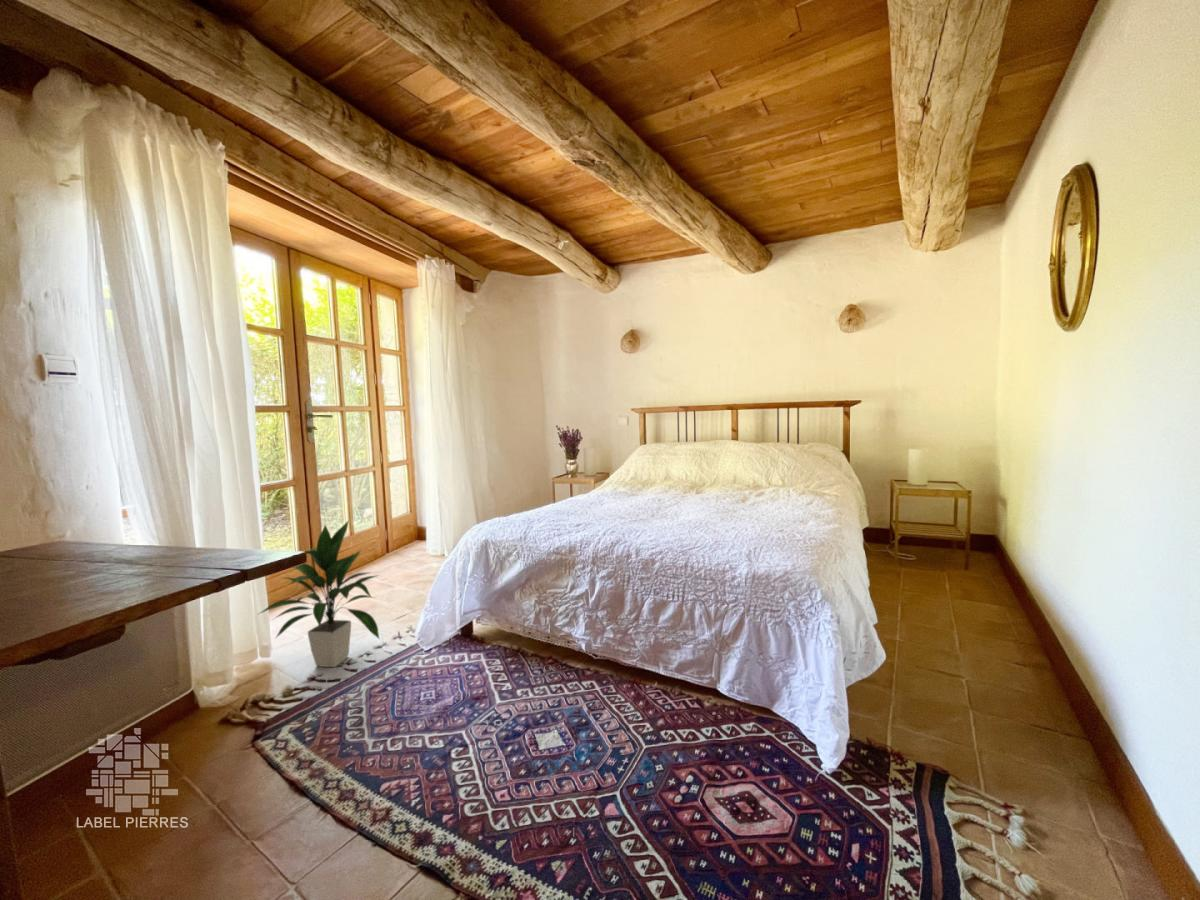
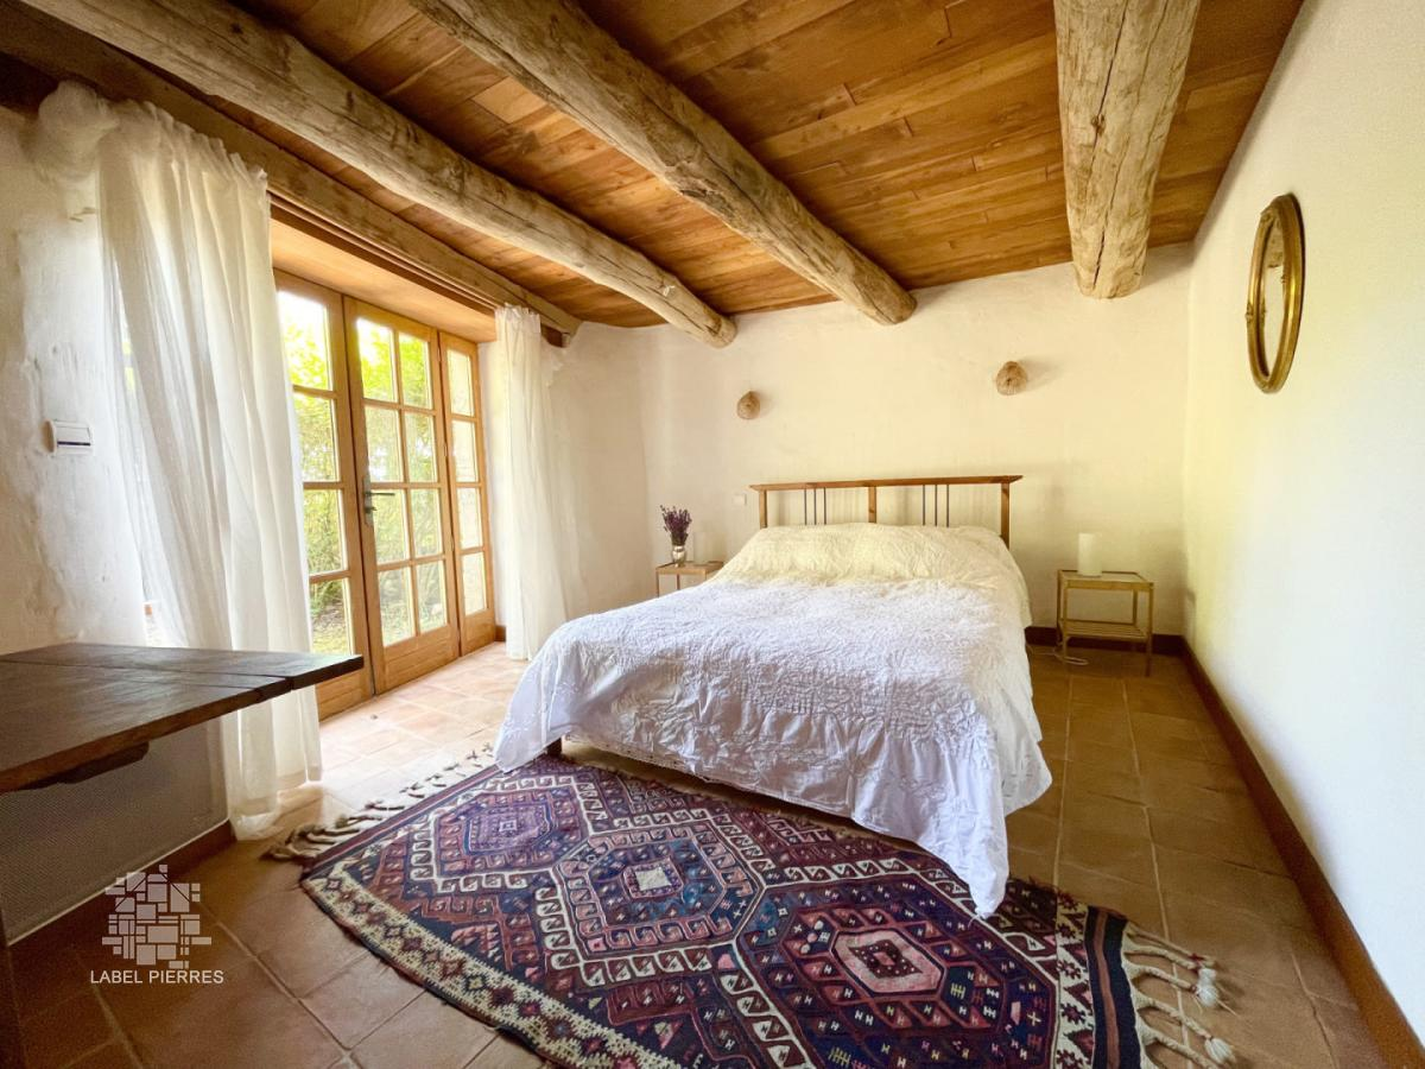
- indoor plant [258,519,381,668]
